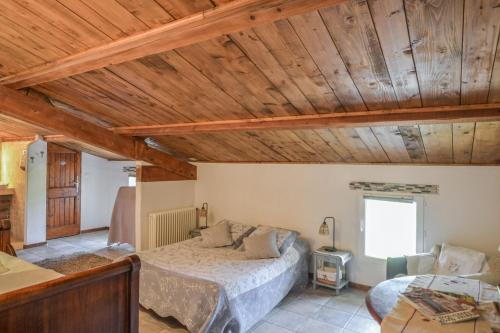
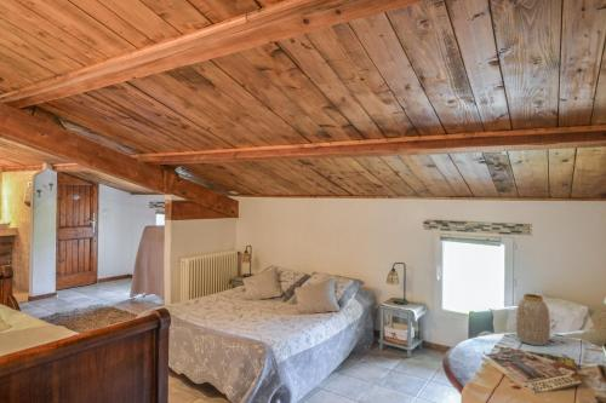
+ vase [515,293,551,346]
